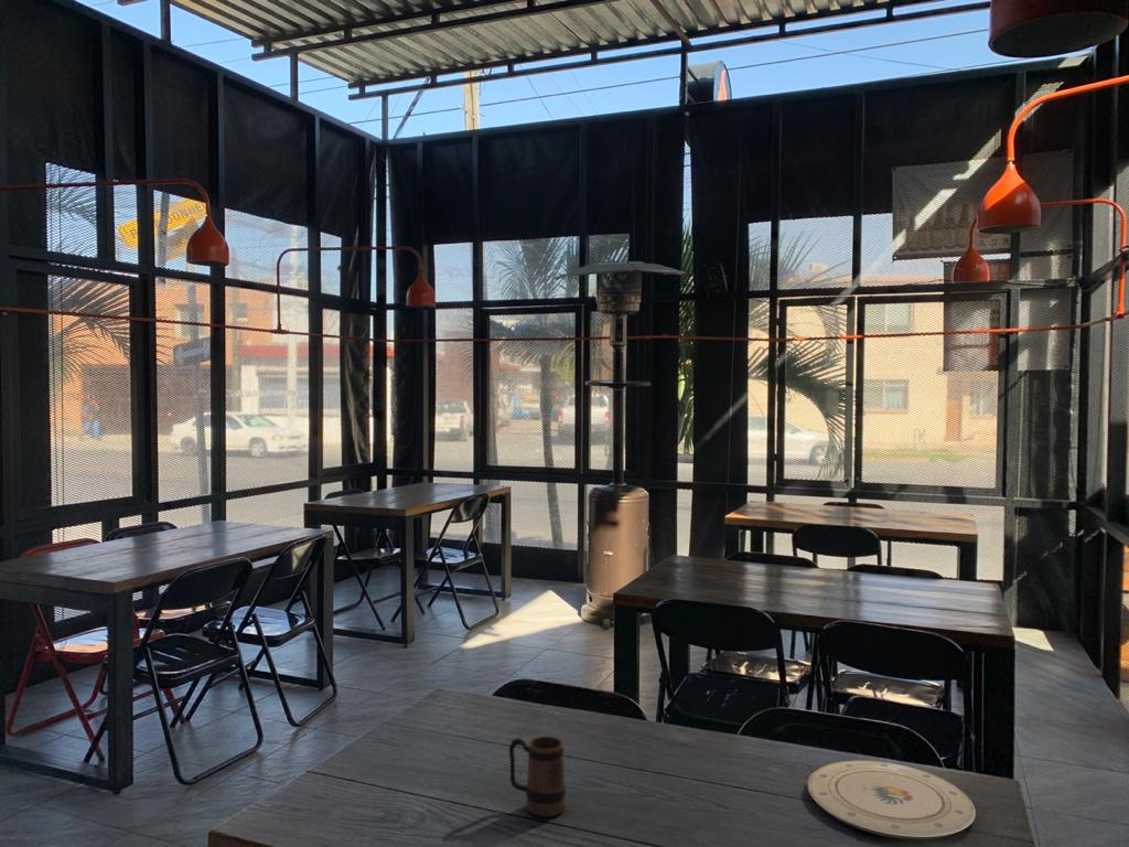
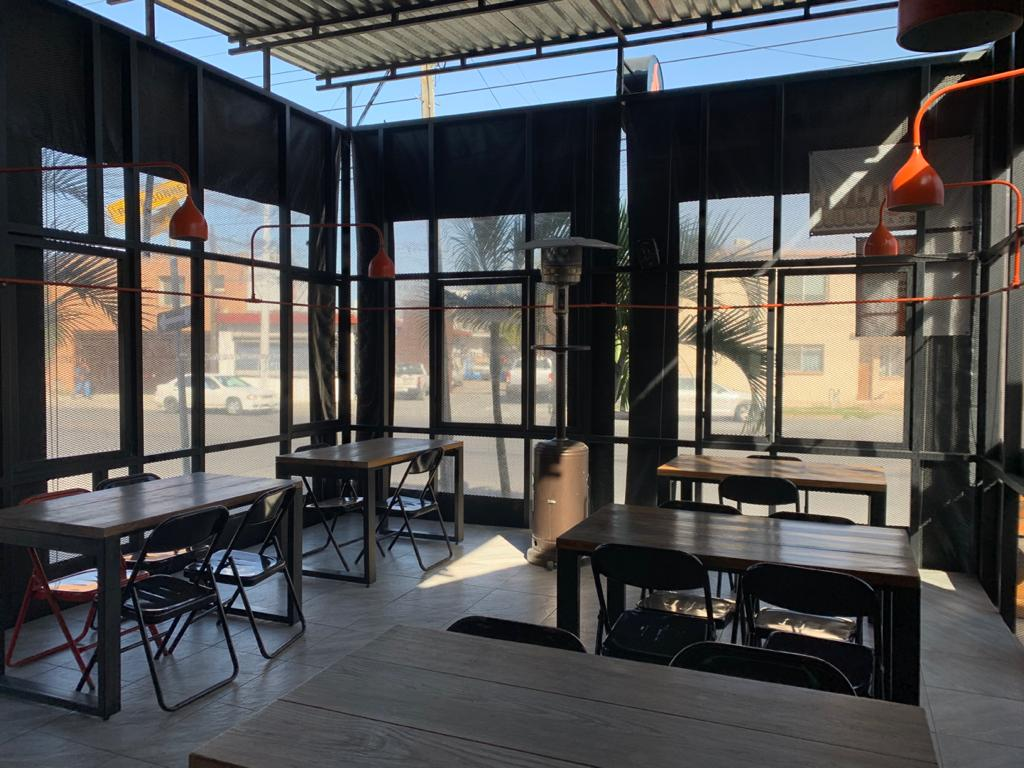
- mug [508,736,567,818]
- plate [806,759,977,840]
